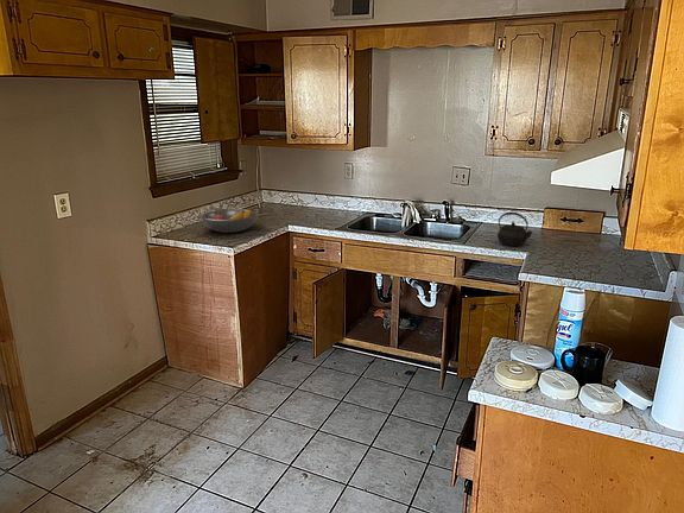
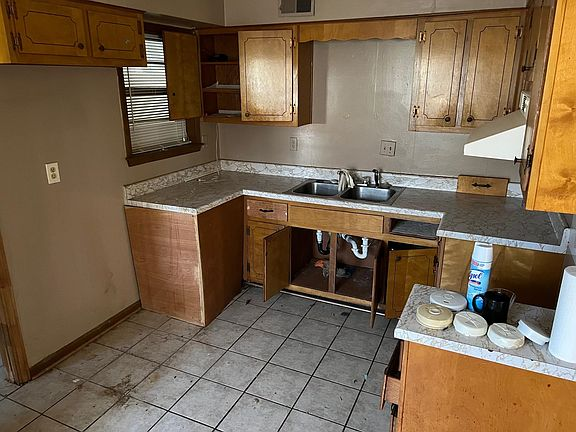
- kettle [496,211,533,247]
- fruit bowl [200,208,260,234]
